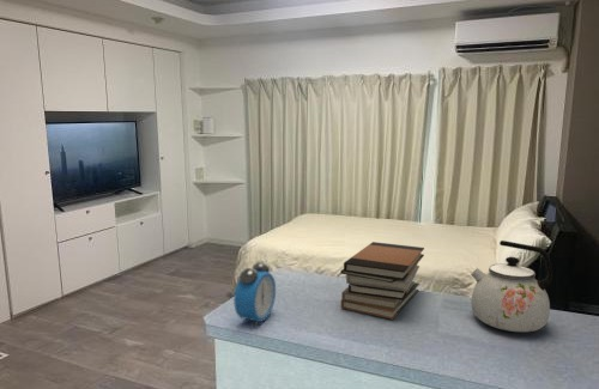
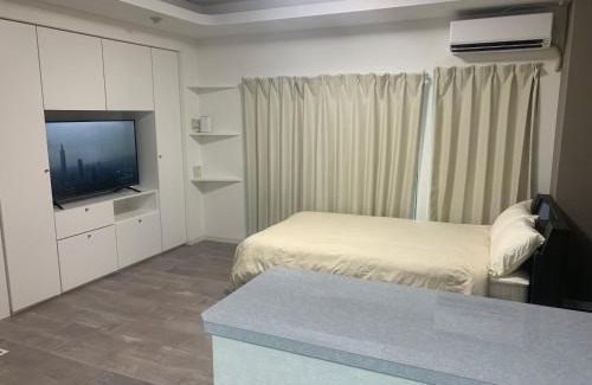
- alarm clock [232,261,277,327]
- book stack [339,241,425,321]
- kettle [470,239,553,333]
